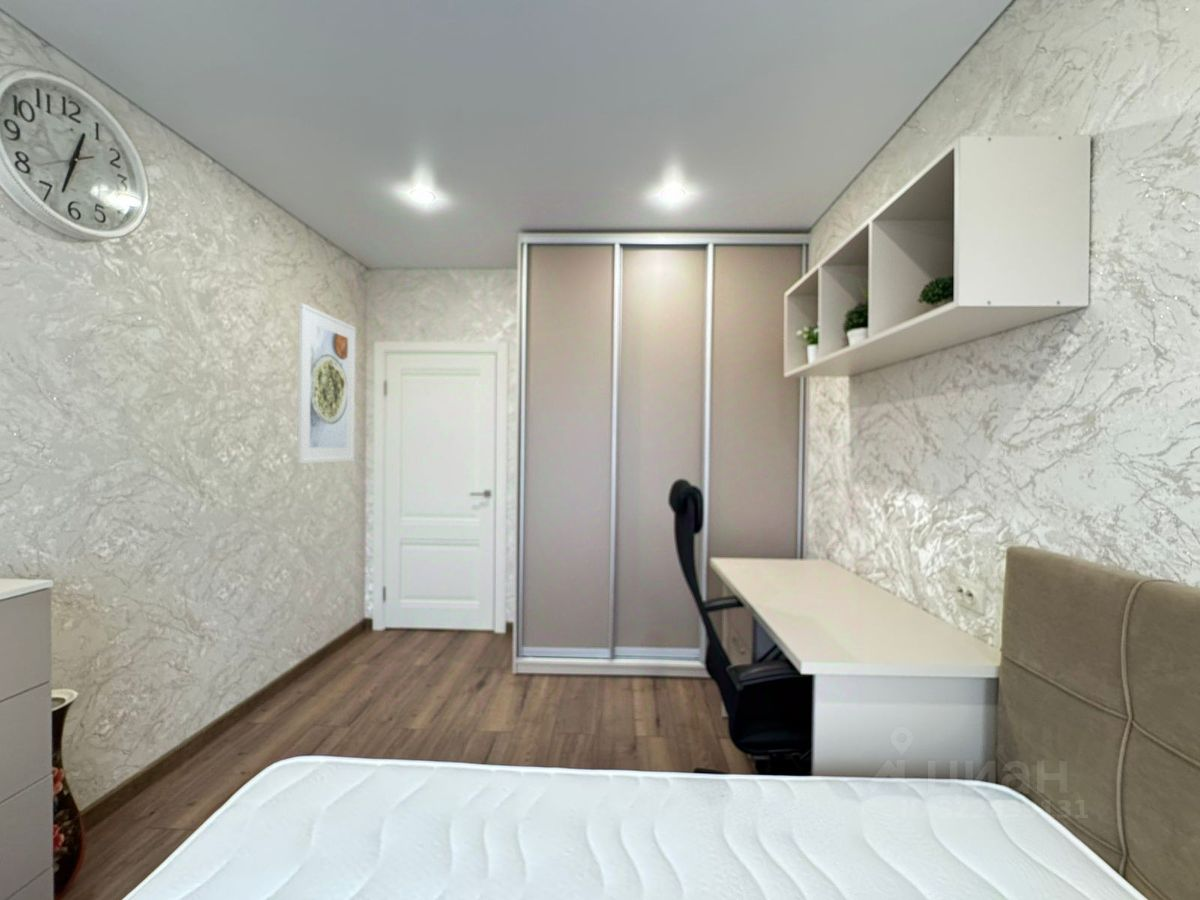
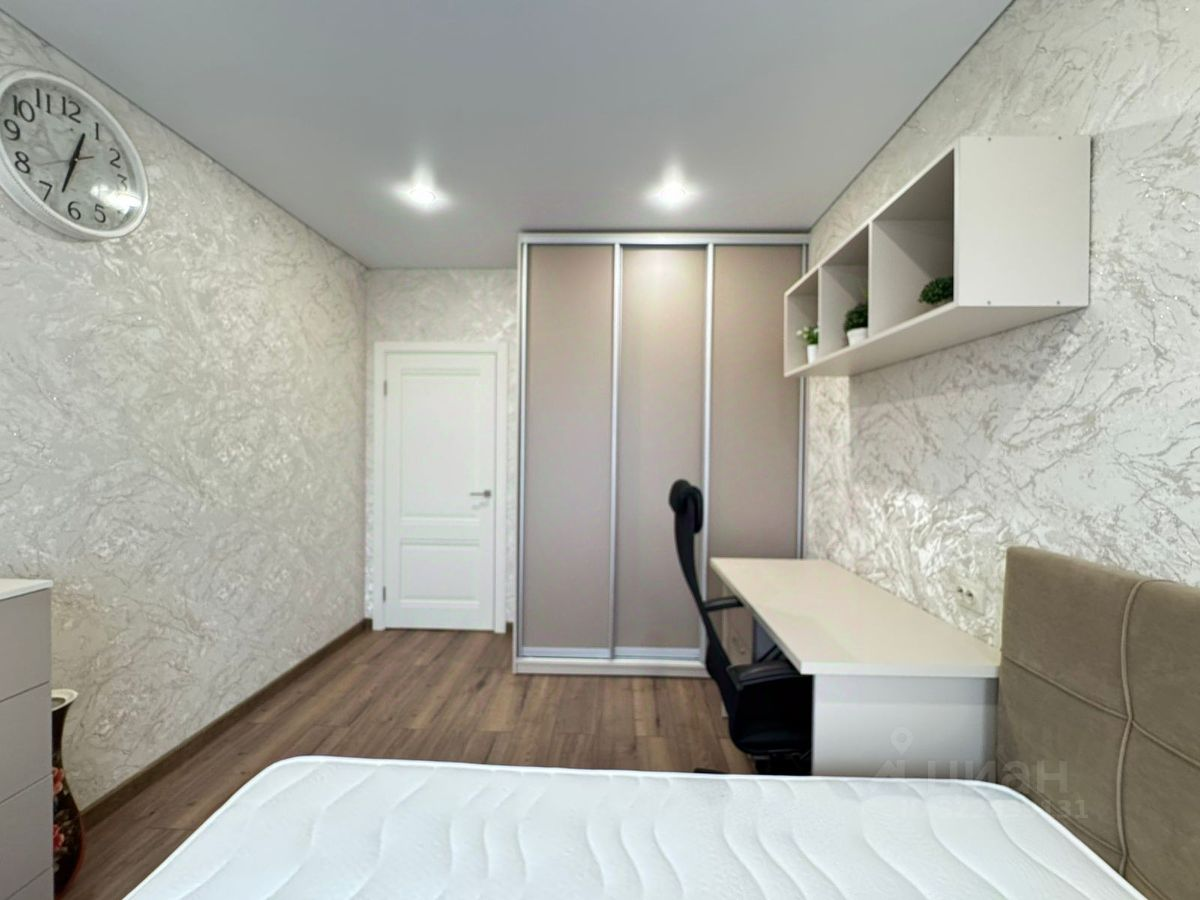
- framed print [296,302,357,465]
